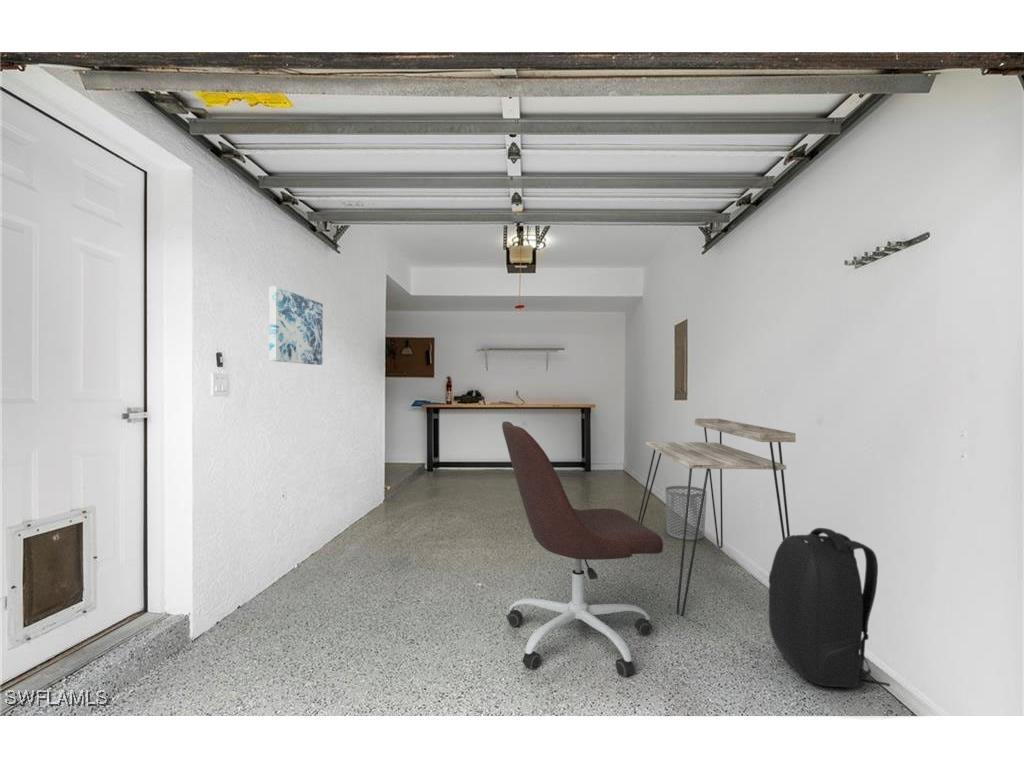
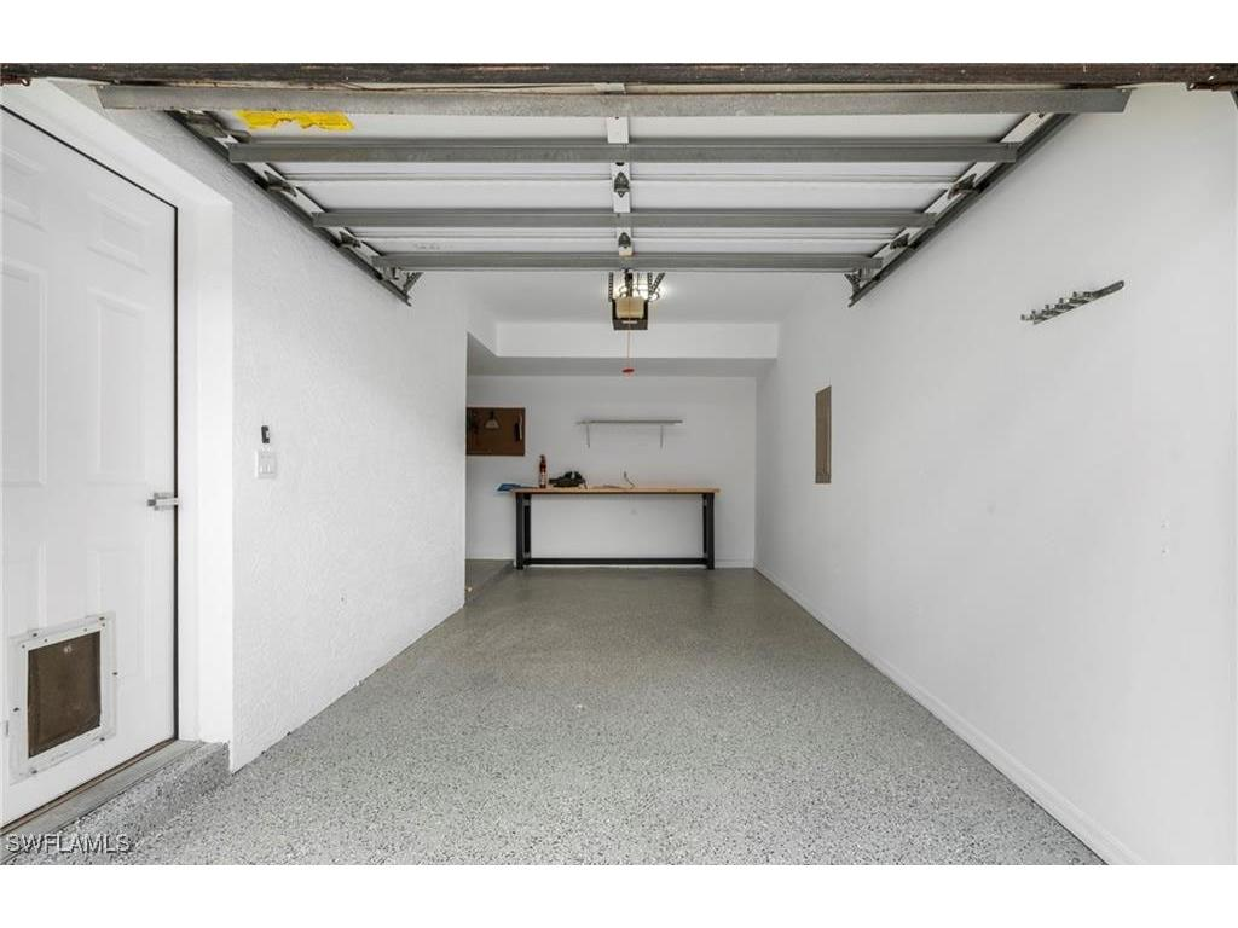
- desk [637,418,797,617]
- wall art [268,286,324,366]
- office chair [501,420,664,678]
- waste bin [664,485,708,541]
- backpack [768,527,891,688]
